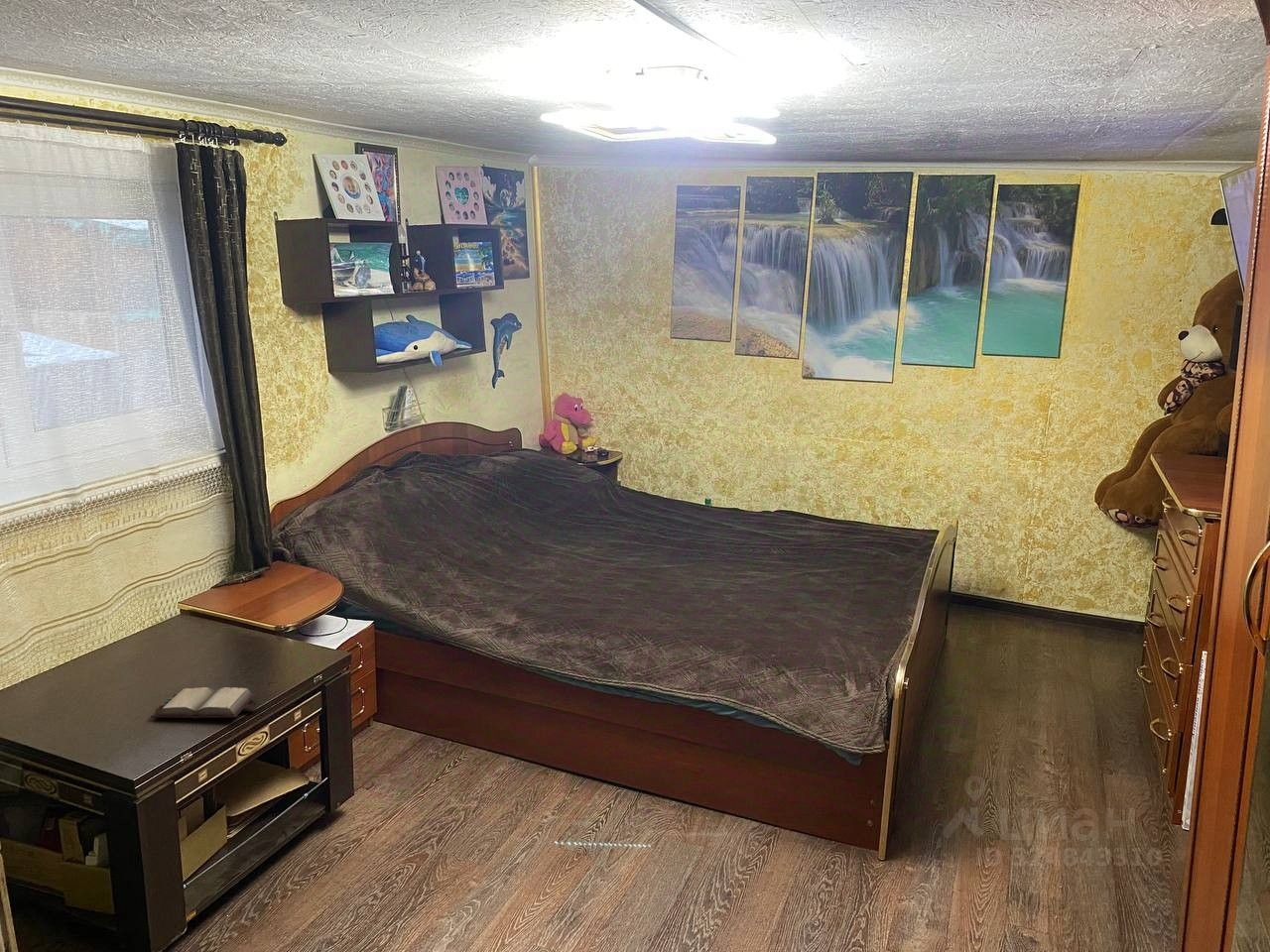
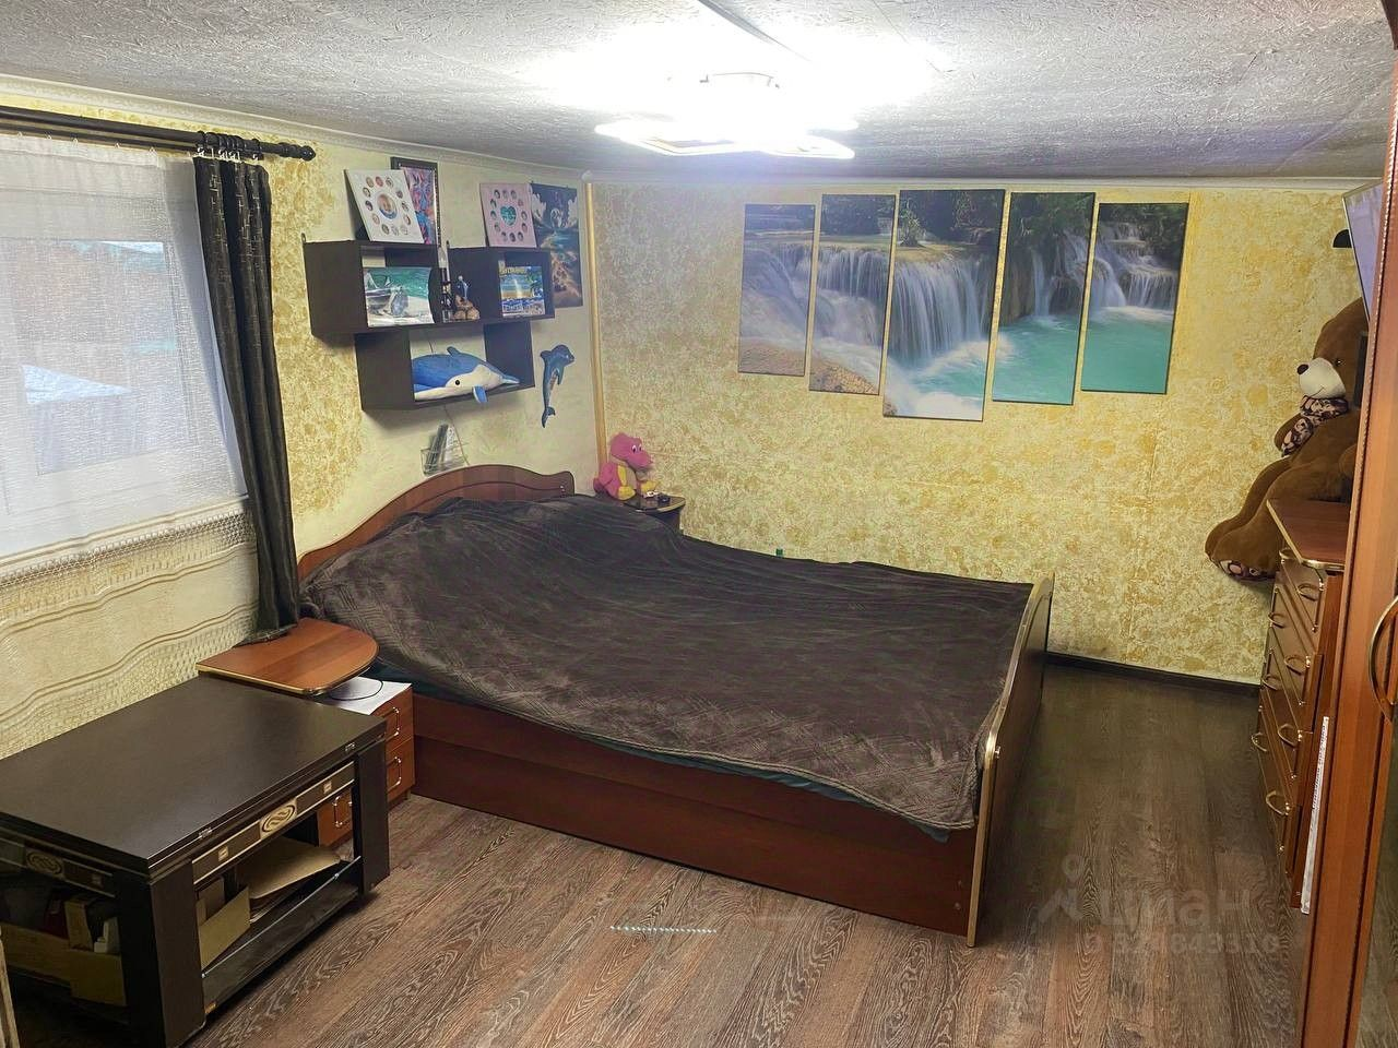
- hardback book [150,686,258,719]
